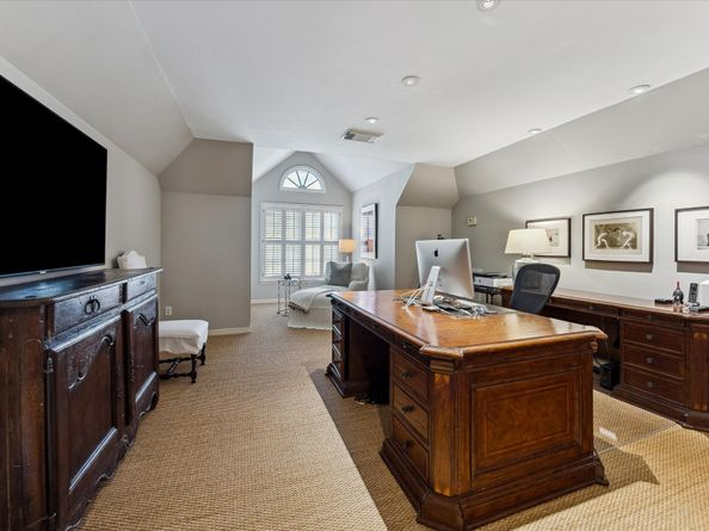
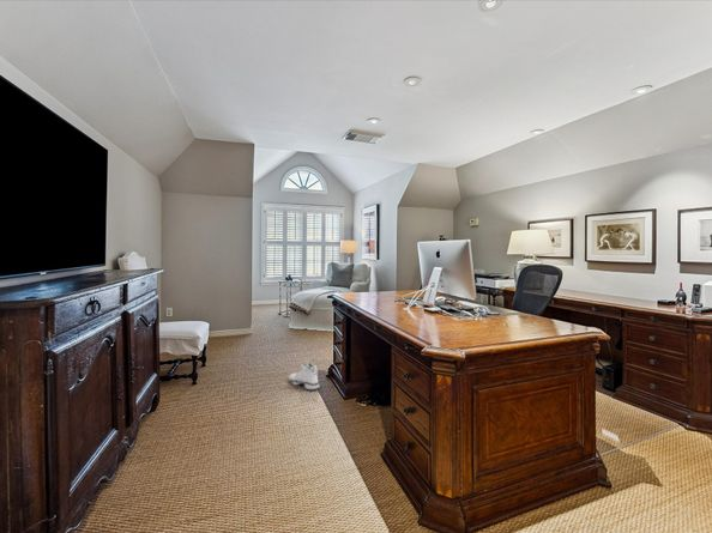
+ sneaker [288,361,320,390]
